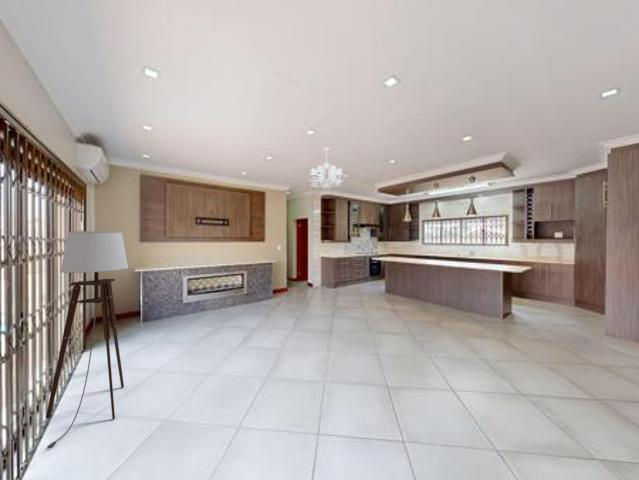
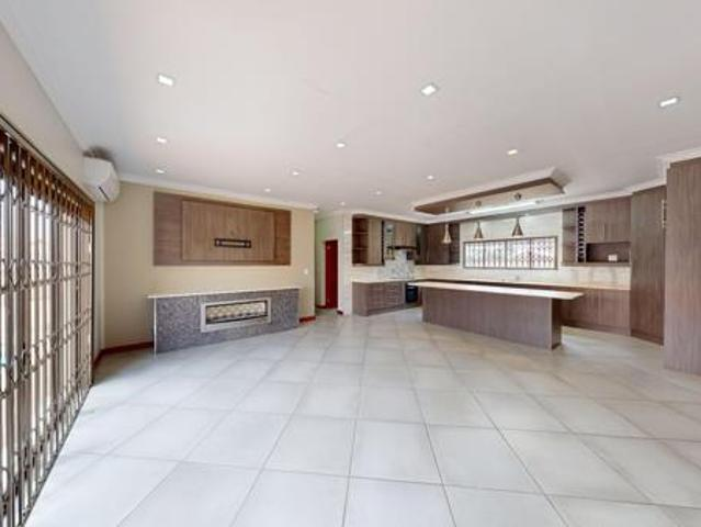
- chandelier [308,147,345,190]
- floor lamp [44,230,129,451]
